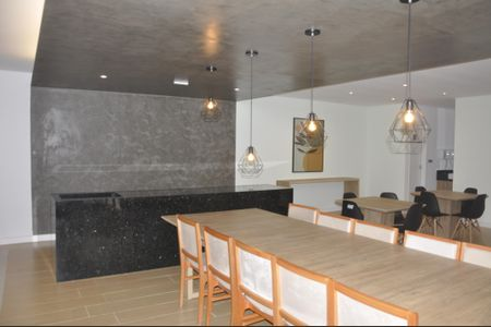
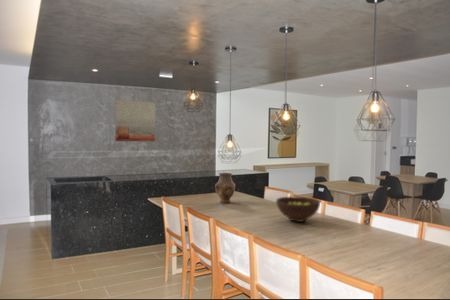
+ fruit bowl [275,196,321,223]
+ wall art [114,99,156,142]
+ vase [214,172,236,204]
